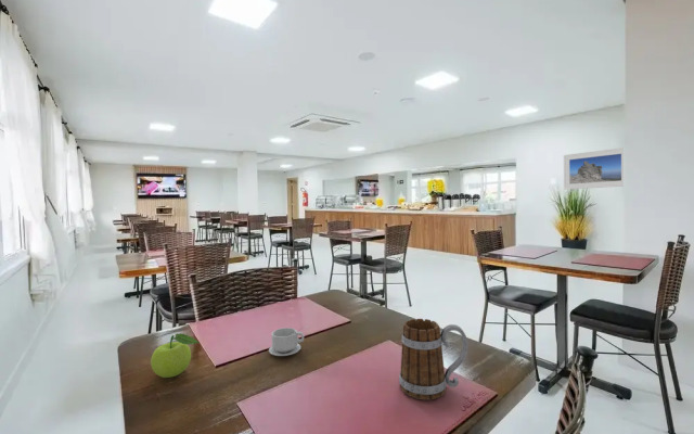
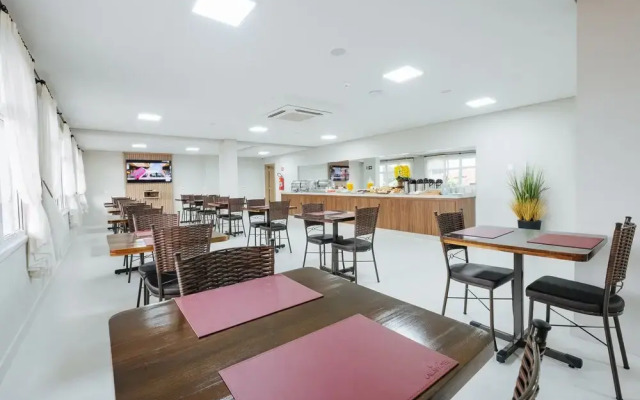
- fruit [150,332,200,379]
- teacup [268,326,309,357]
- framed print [563,146,625,191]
- mug [398,318,468,401]
